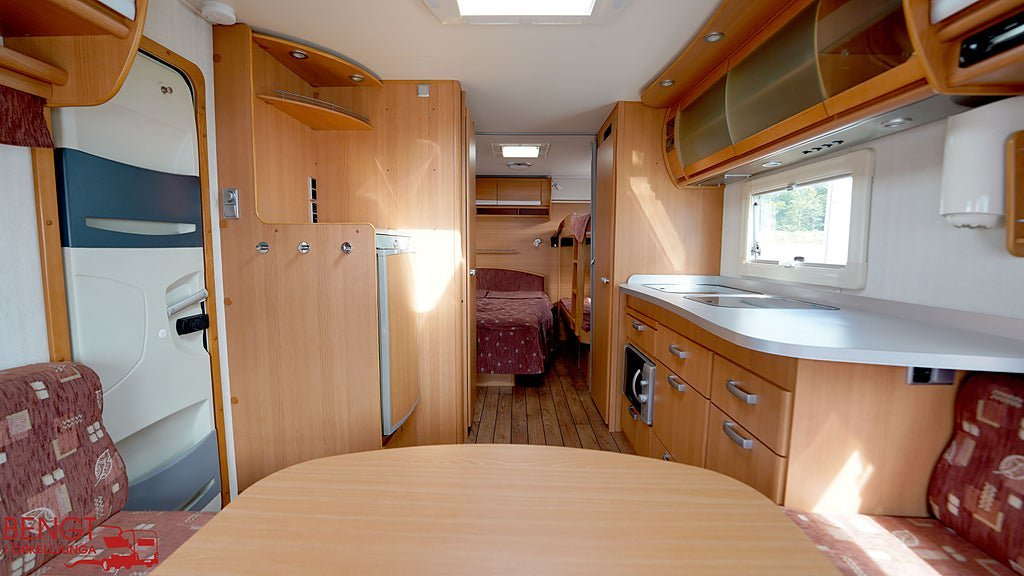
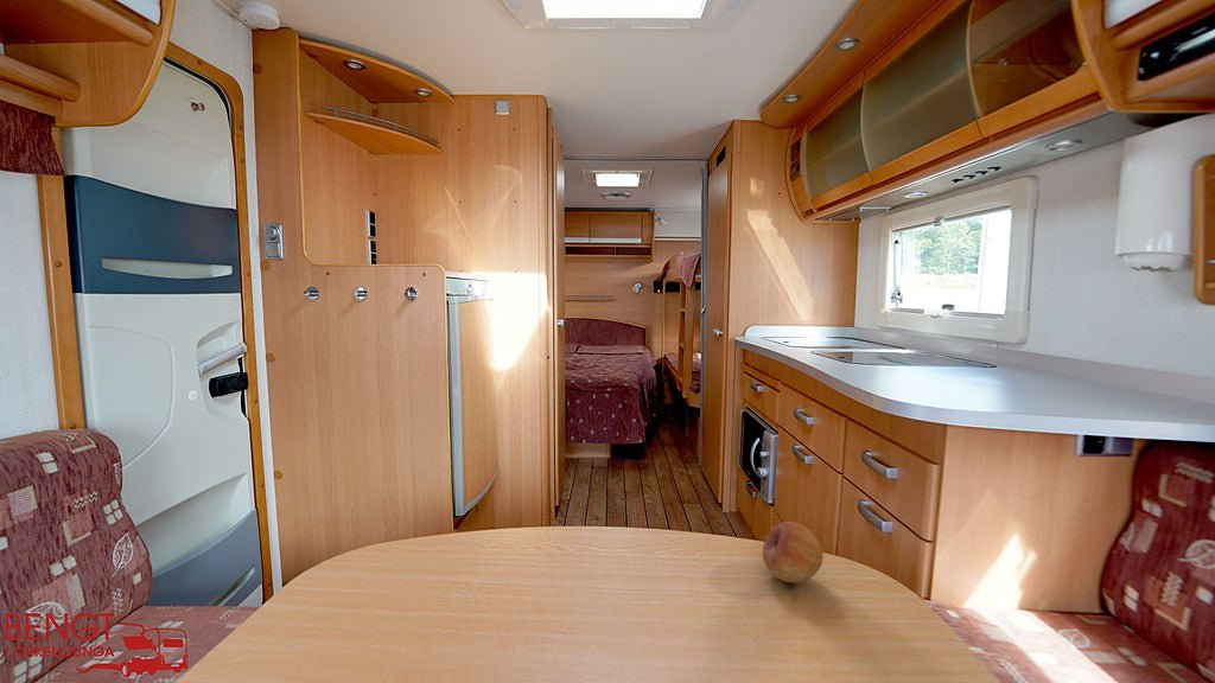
+ fruit [762,521,825,585]
